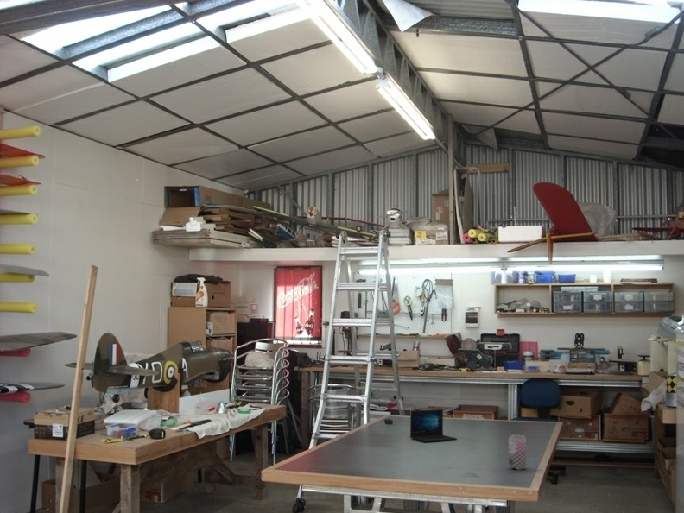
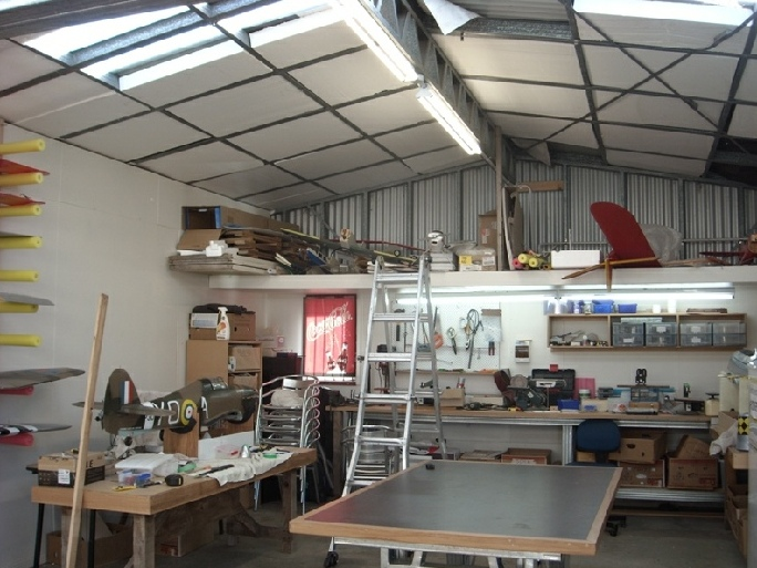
- beer can [508,433,527,471]
- laptop [409,408,458,443]
